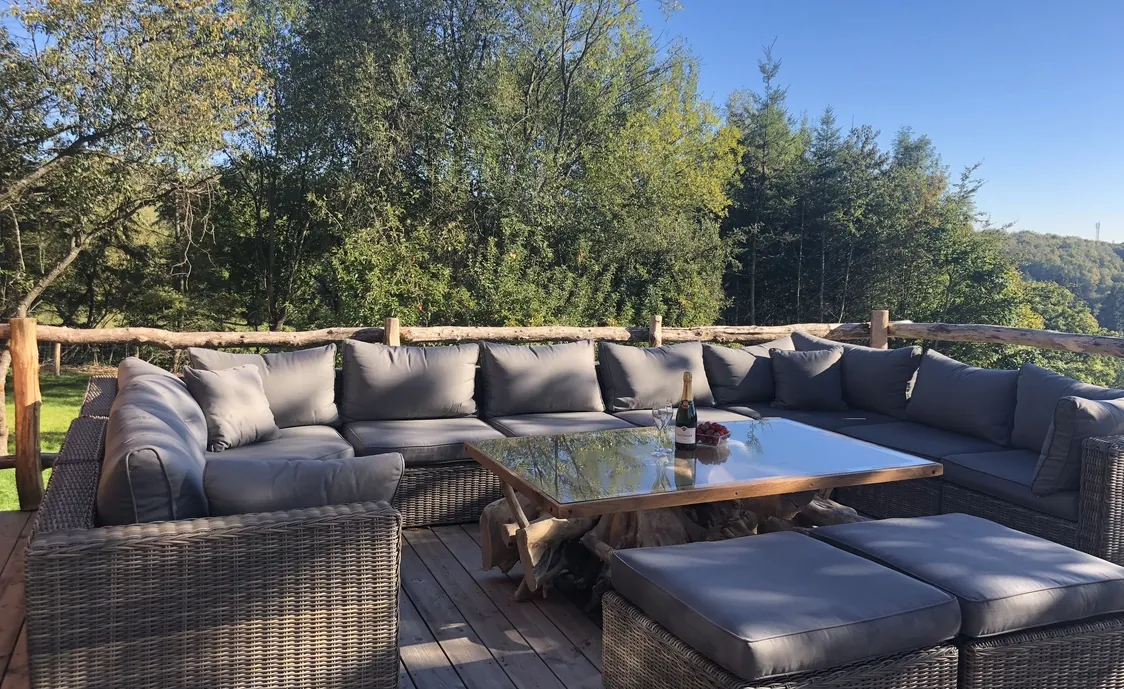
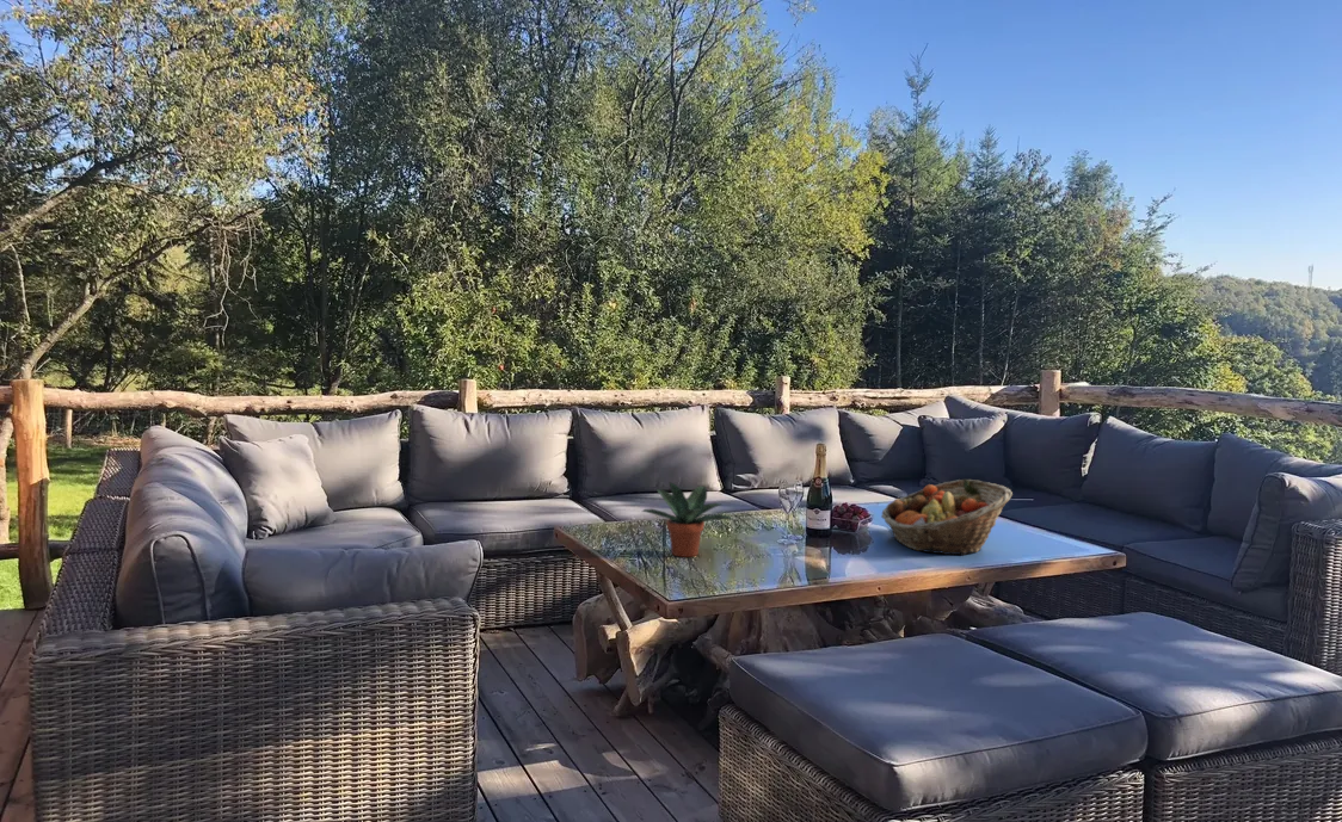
+ potted plant [641,481,735,558]
+ fruit basket [880,478,1014,557]
